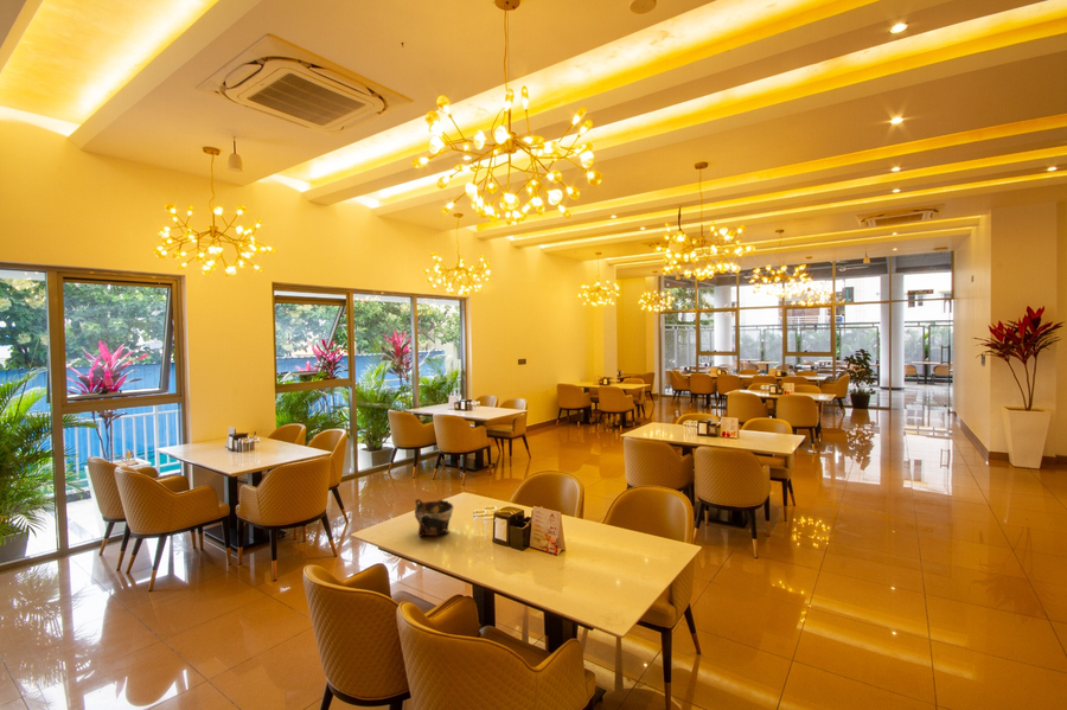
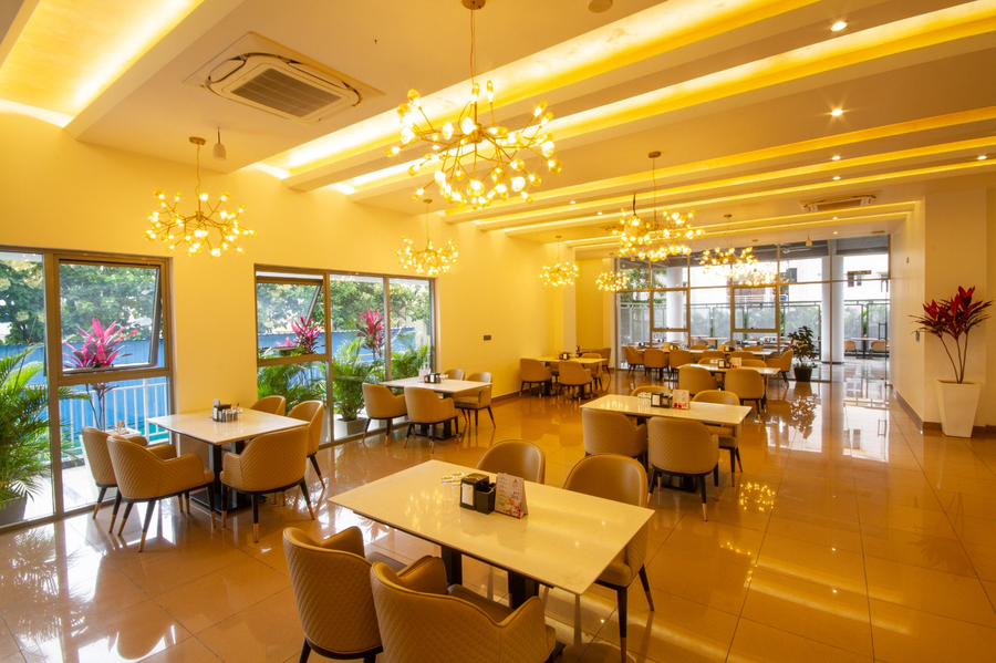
- bowl [414,498,454,538]
